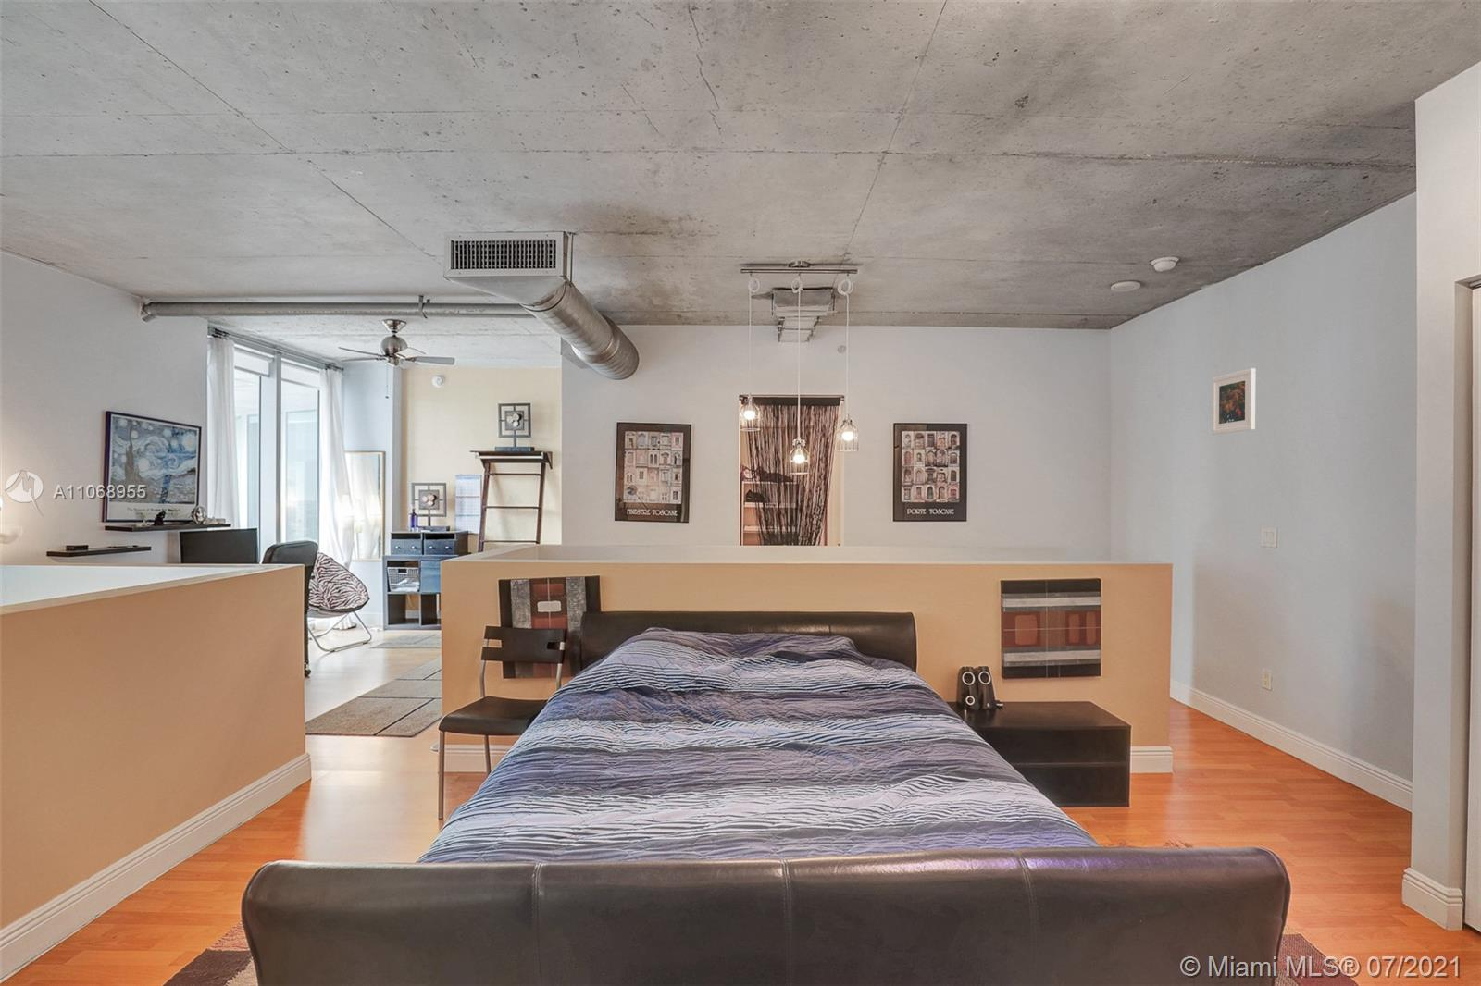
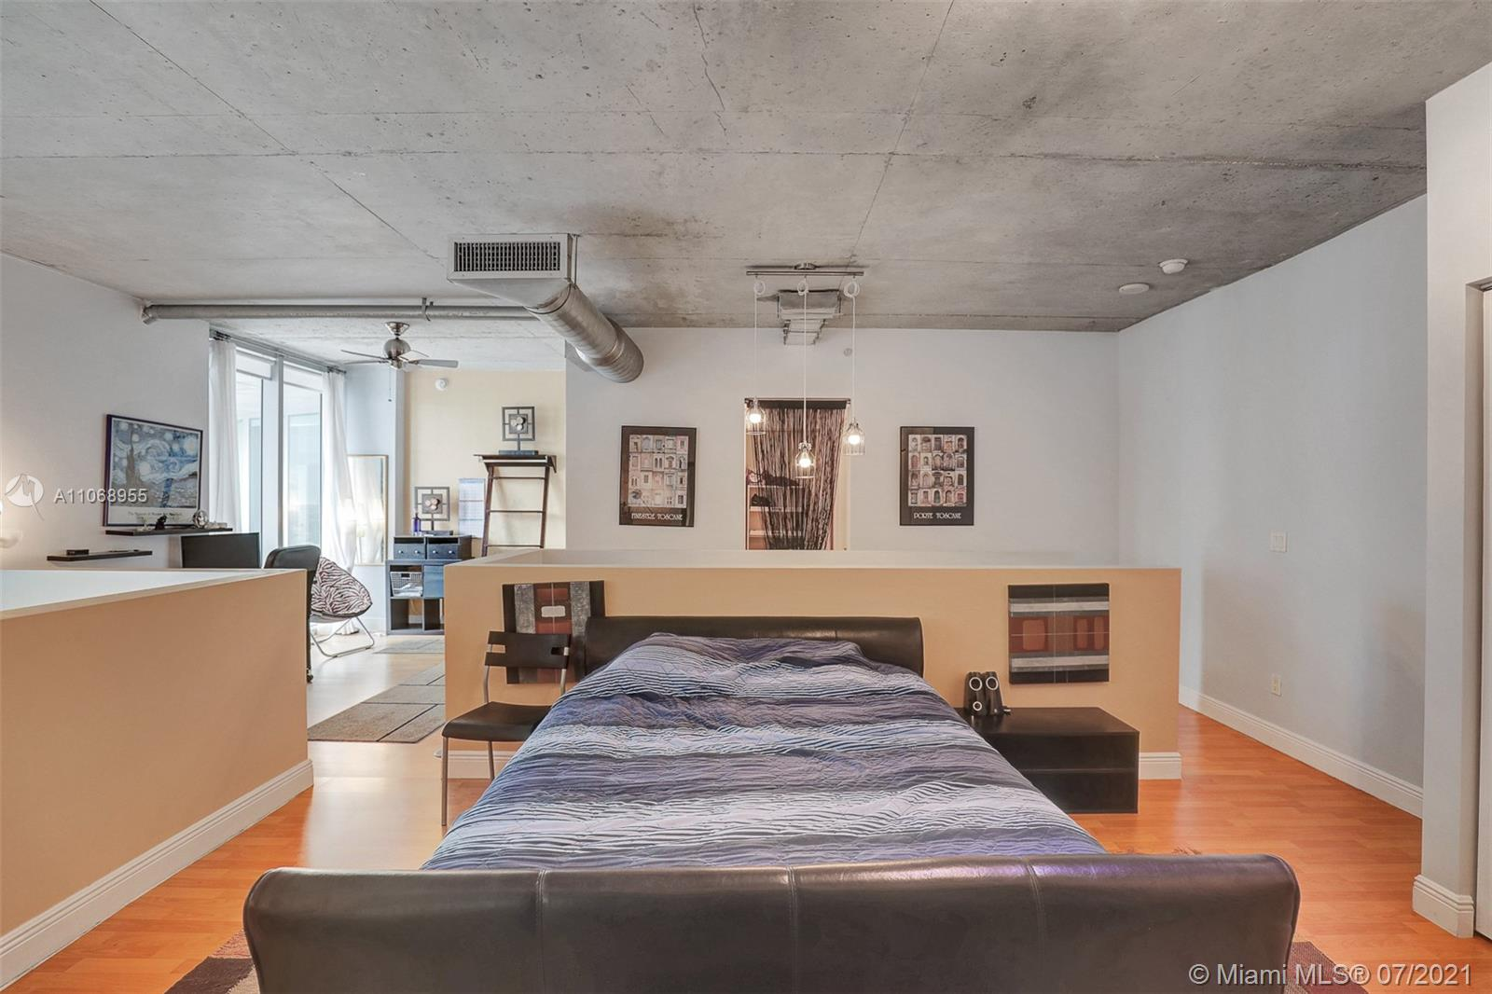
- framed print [1211,368,1256,436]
